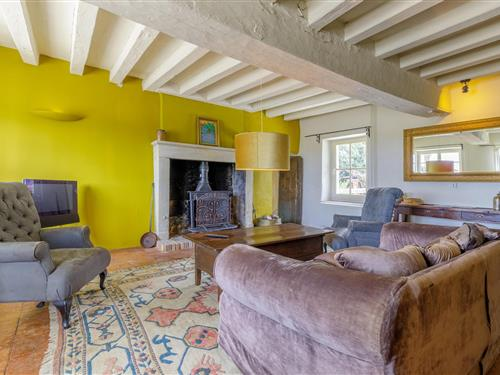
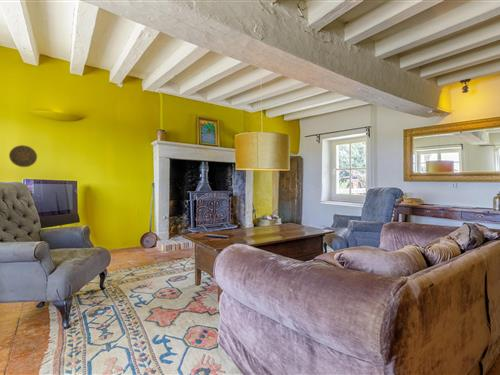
+ decorative plate [8,144,38,168]
